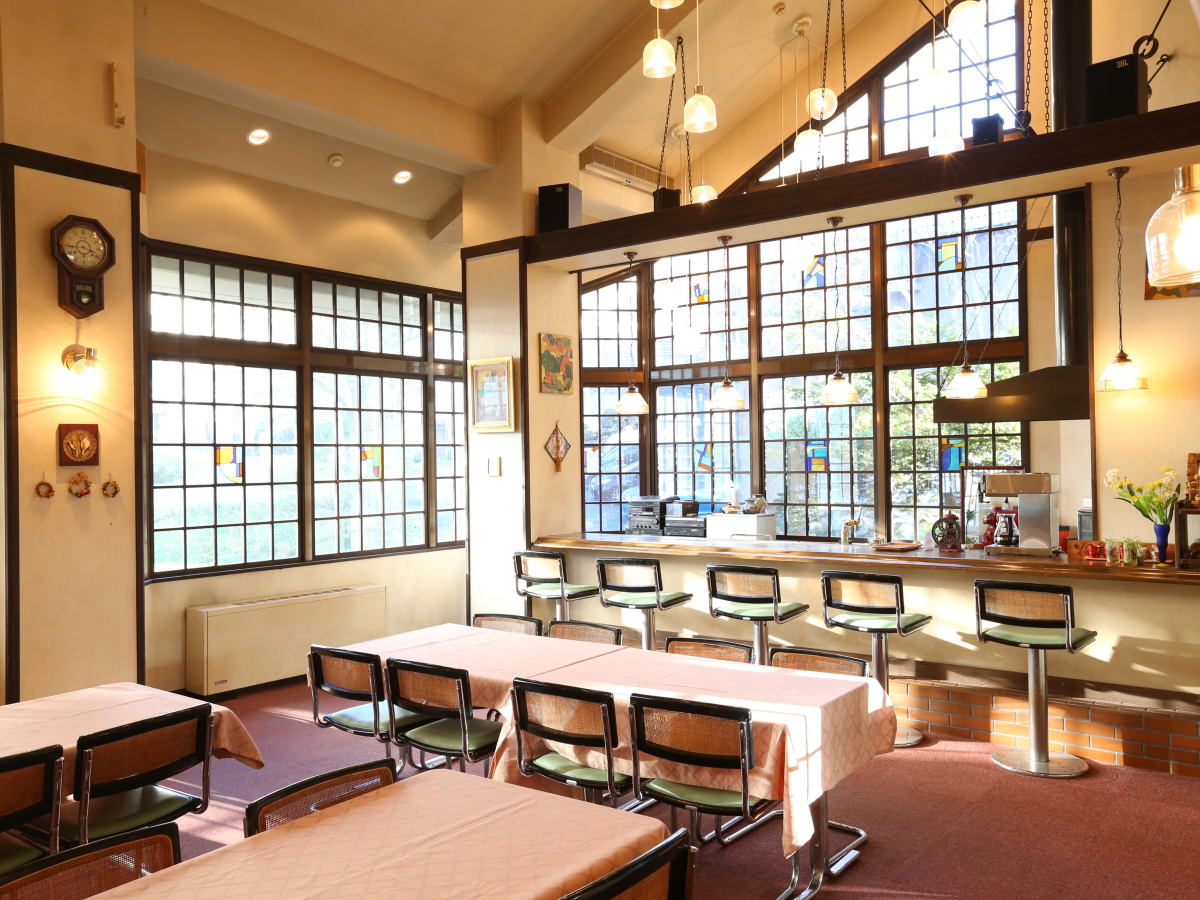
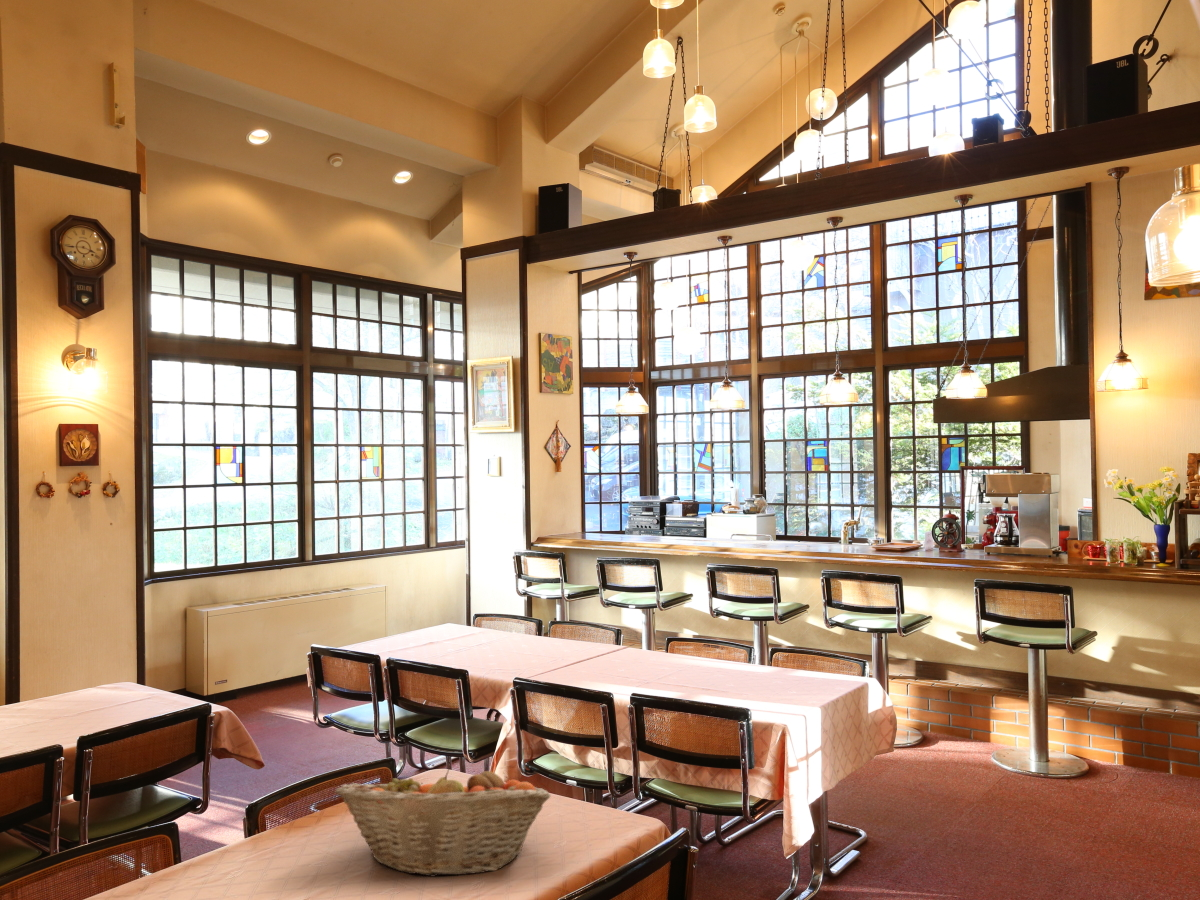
+ fruit basket [334,764,552,878]
